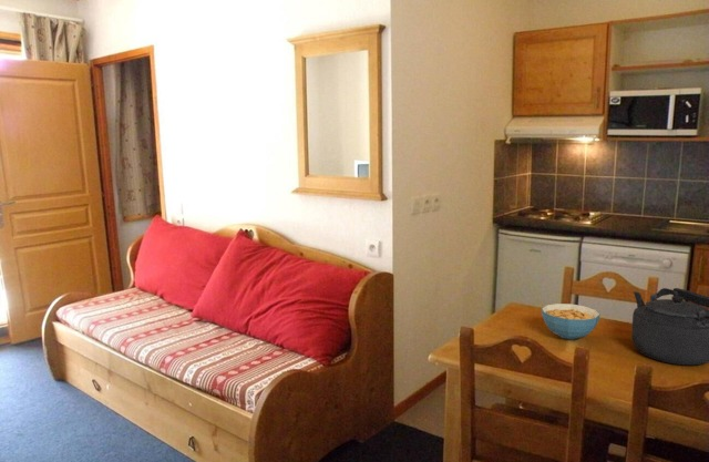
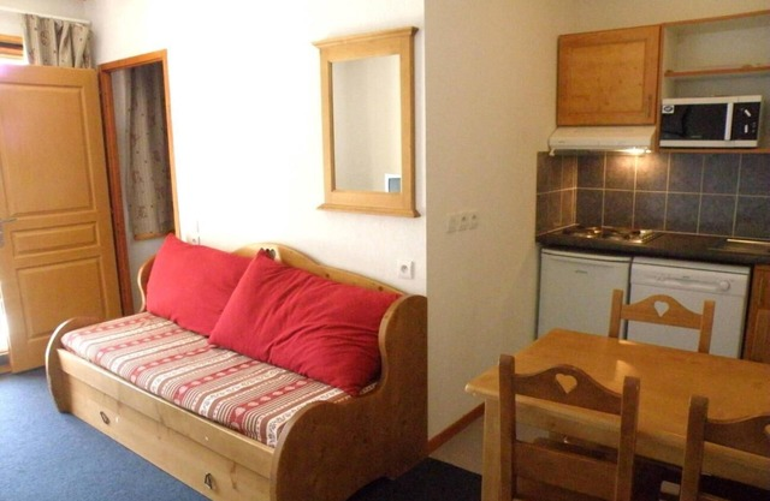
- cereal bowl [541,302,600,340]
- kettle [630,287,709,367]
